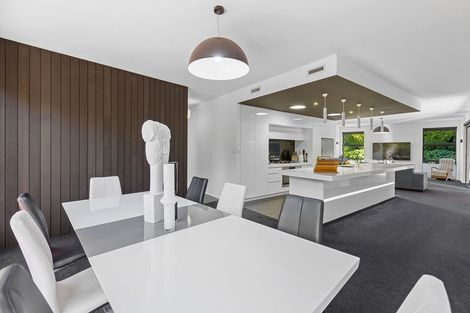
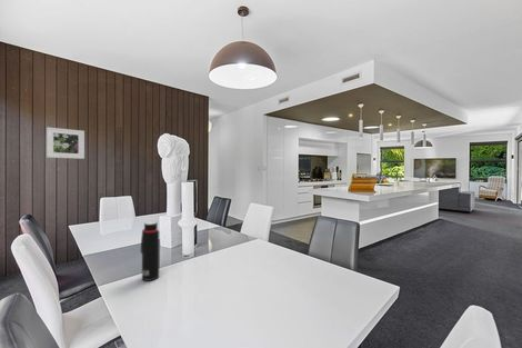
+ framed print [46,127,86,160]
+ water bottle [140,221,160,282]
